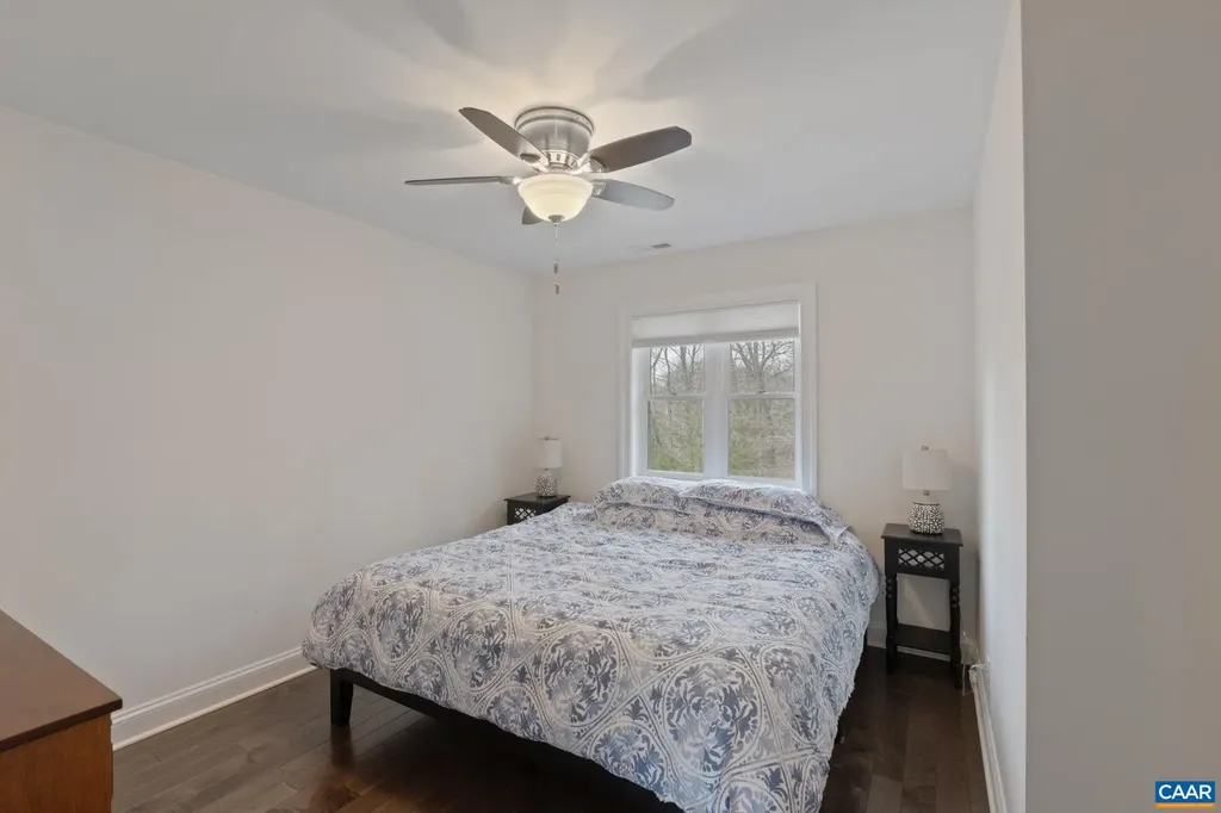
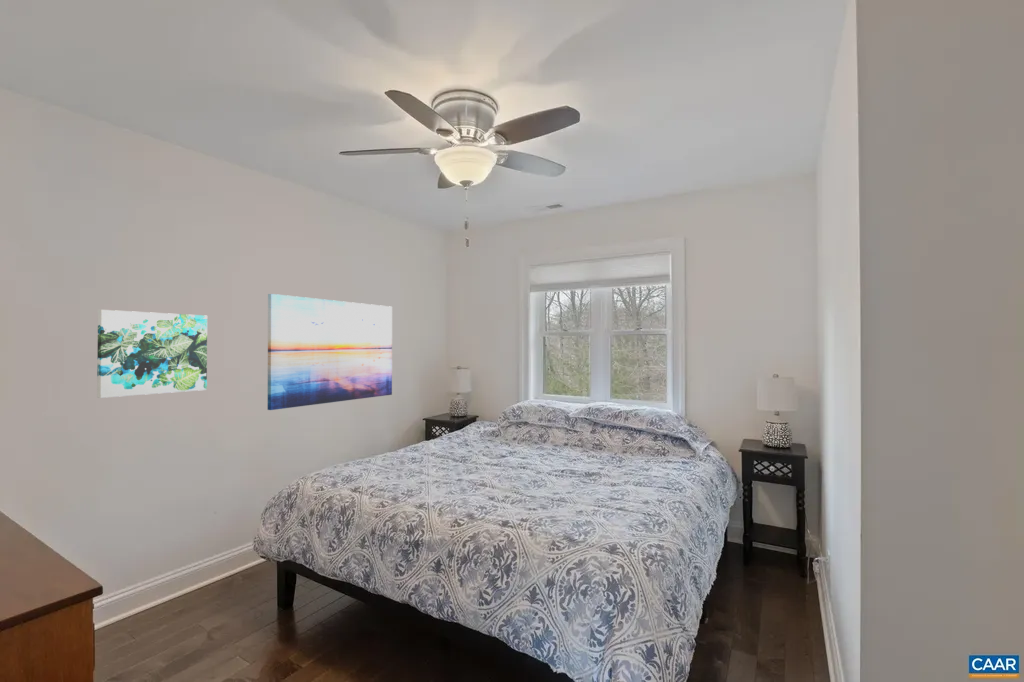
+ wall art [96,309,208,399]
+ wall art [267,293,393,411]
